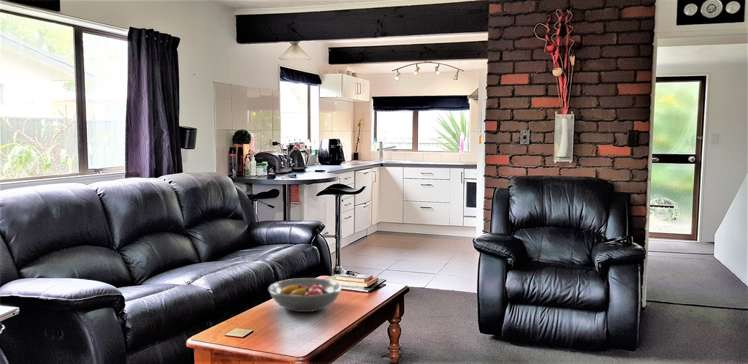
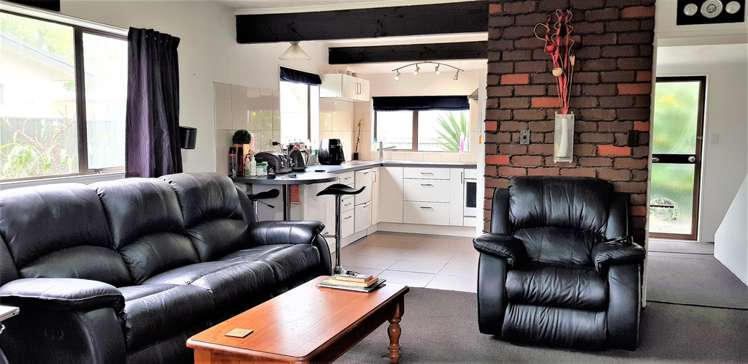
- fruit bowl [267,277,343,313]
